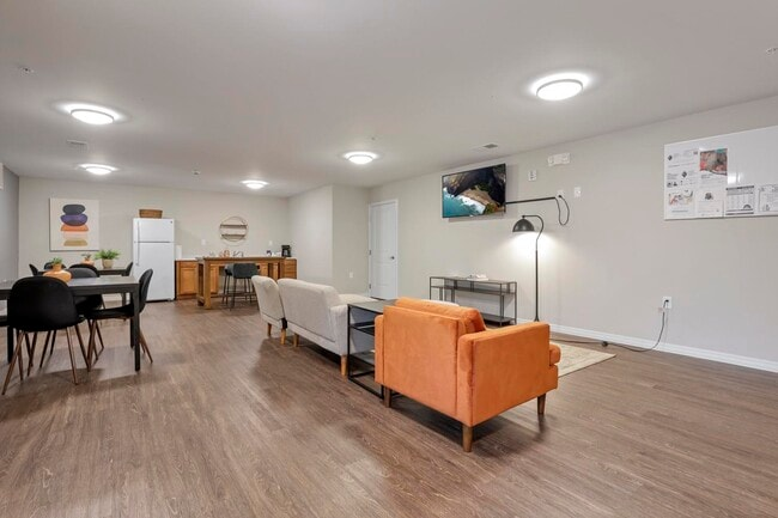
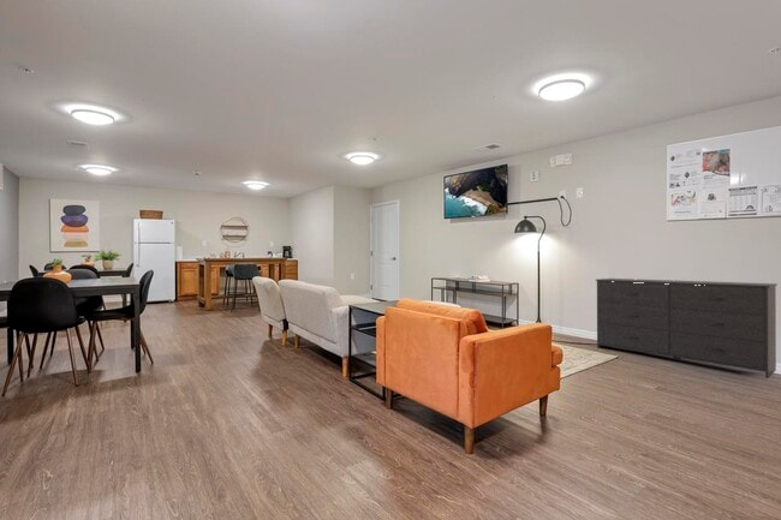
+ dresser [595,277,779,379]
